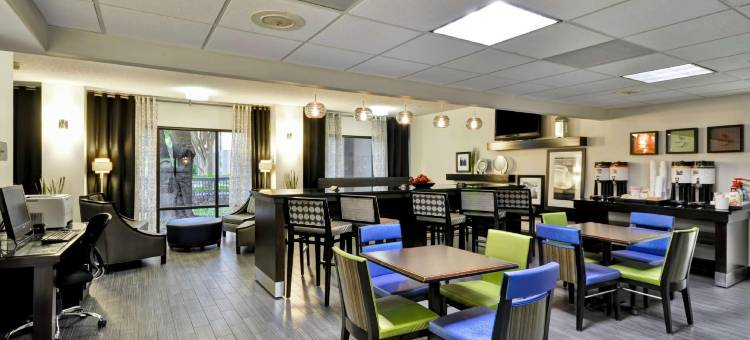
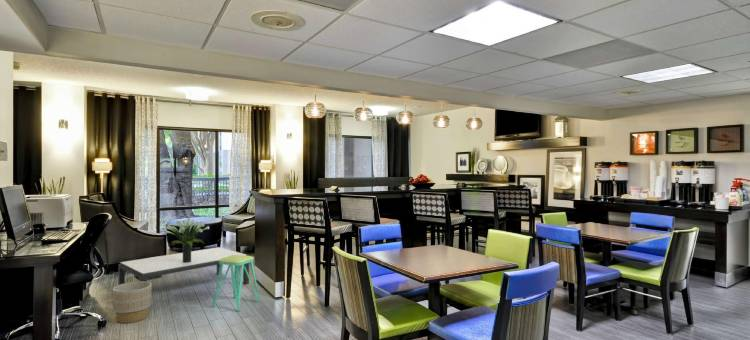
+ planter [112,281,153,324]
+ potted plant [163,217,210,263]
+ stool [212,255,260,312]
+ coffee table [117,246,250,285]
